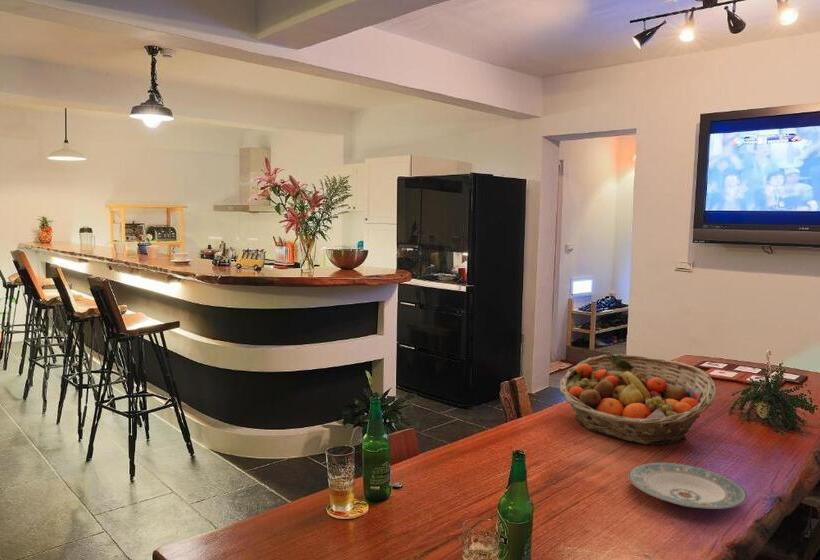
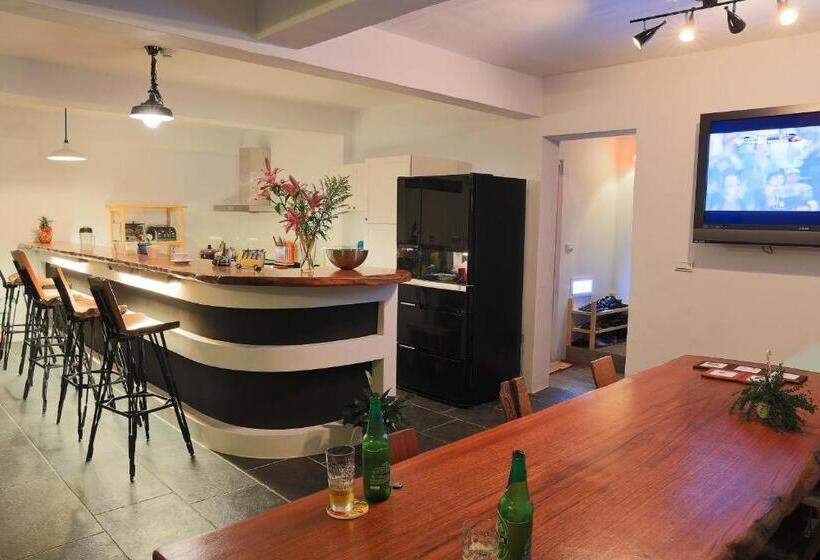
- fruit basket [559,353,717,446]
- plate [627,462,748,510]
